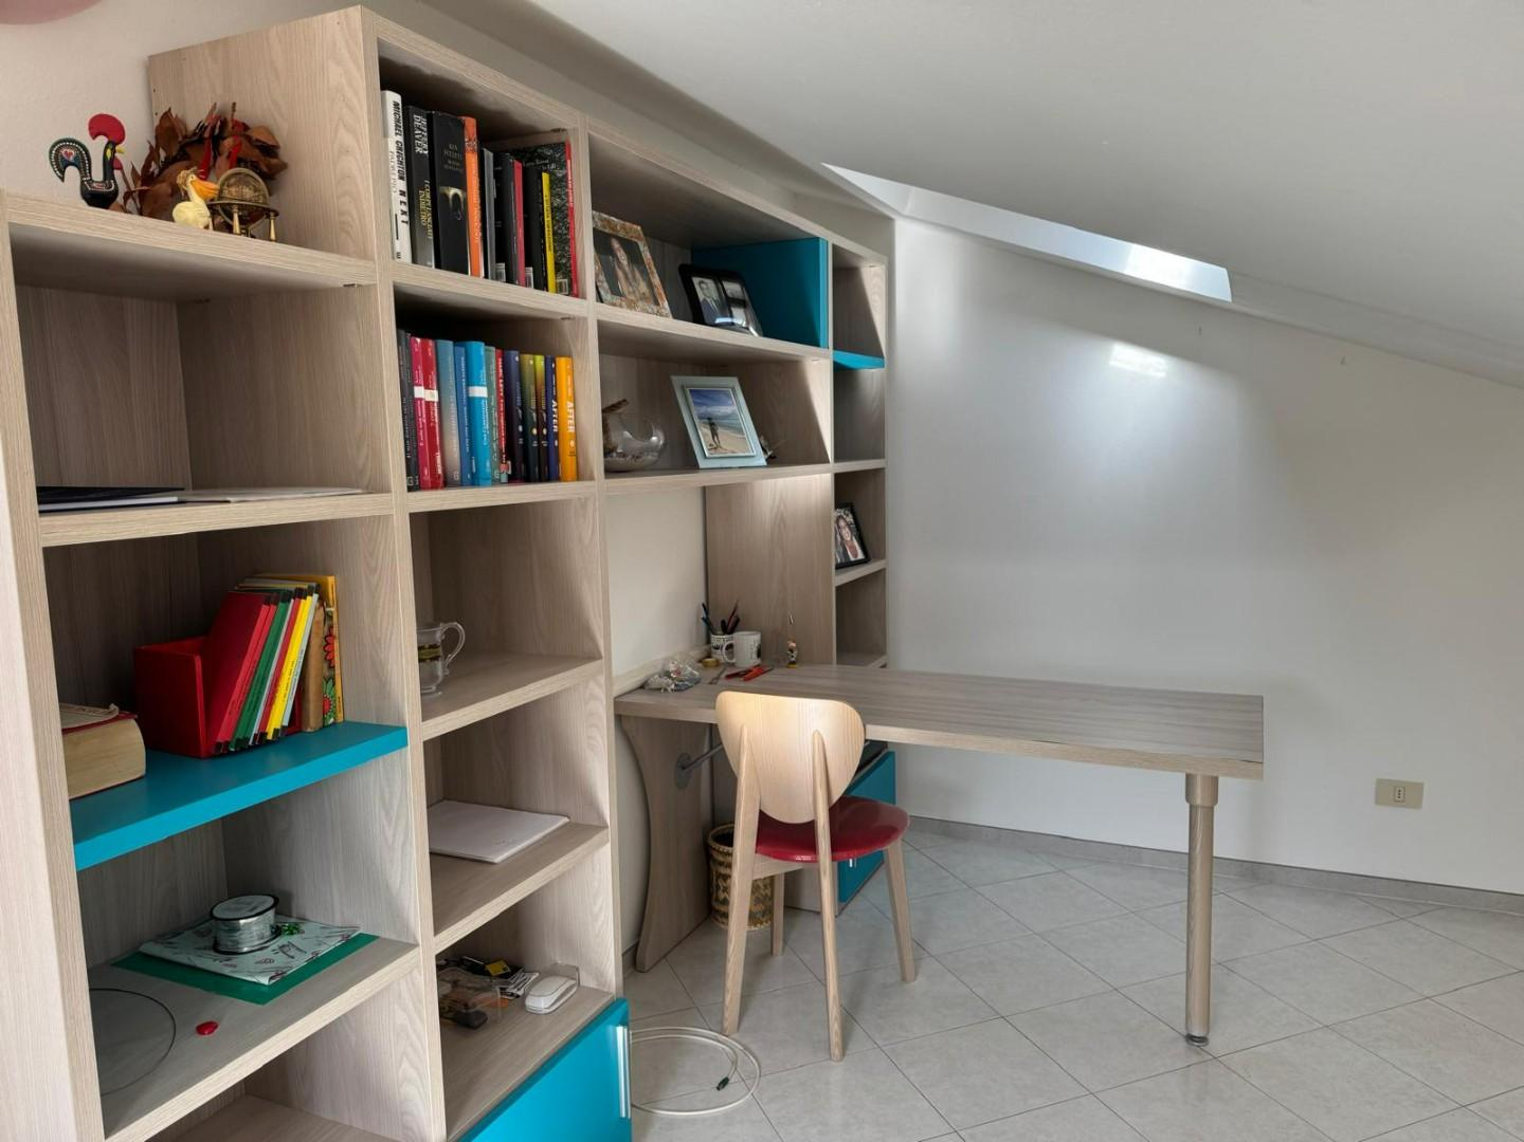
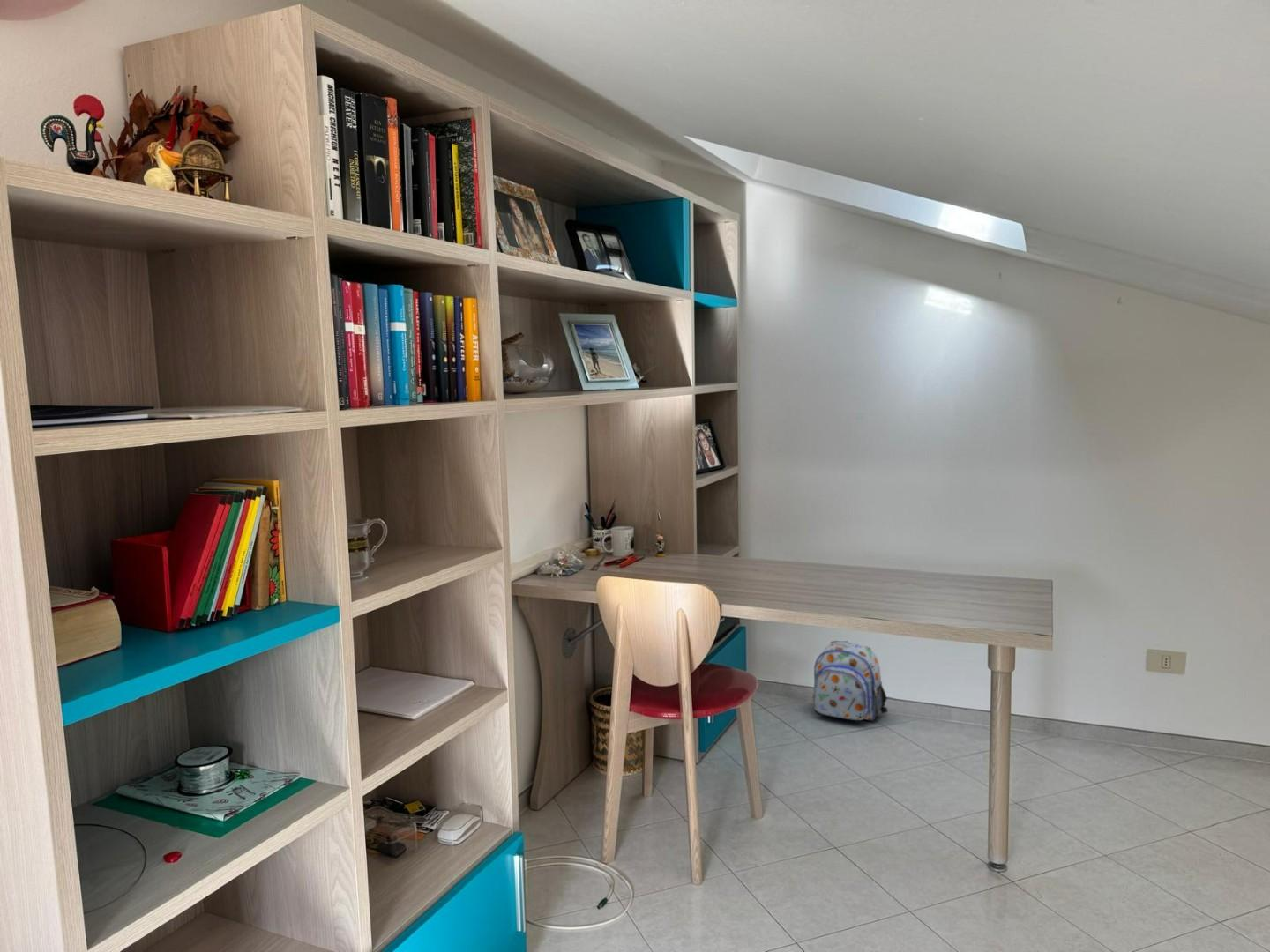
+ backpack [811,640,889,721]
